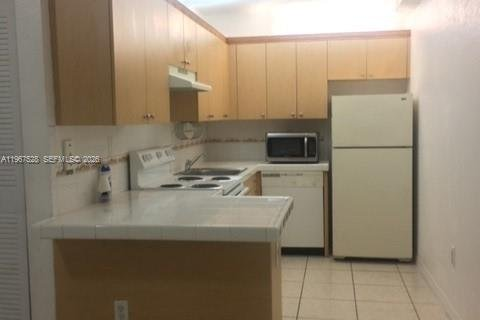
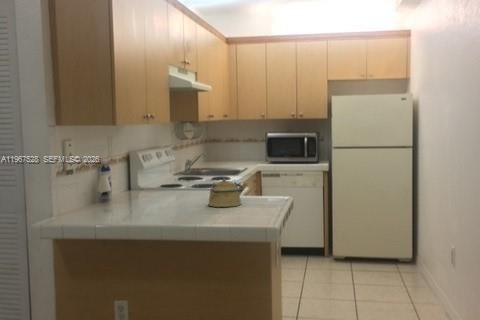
+ kettle [207,177,248,208]
